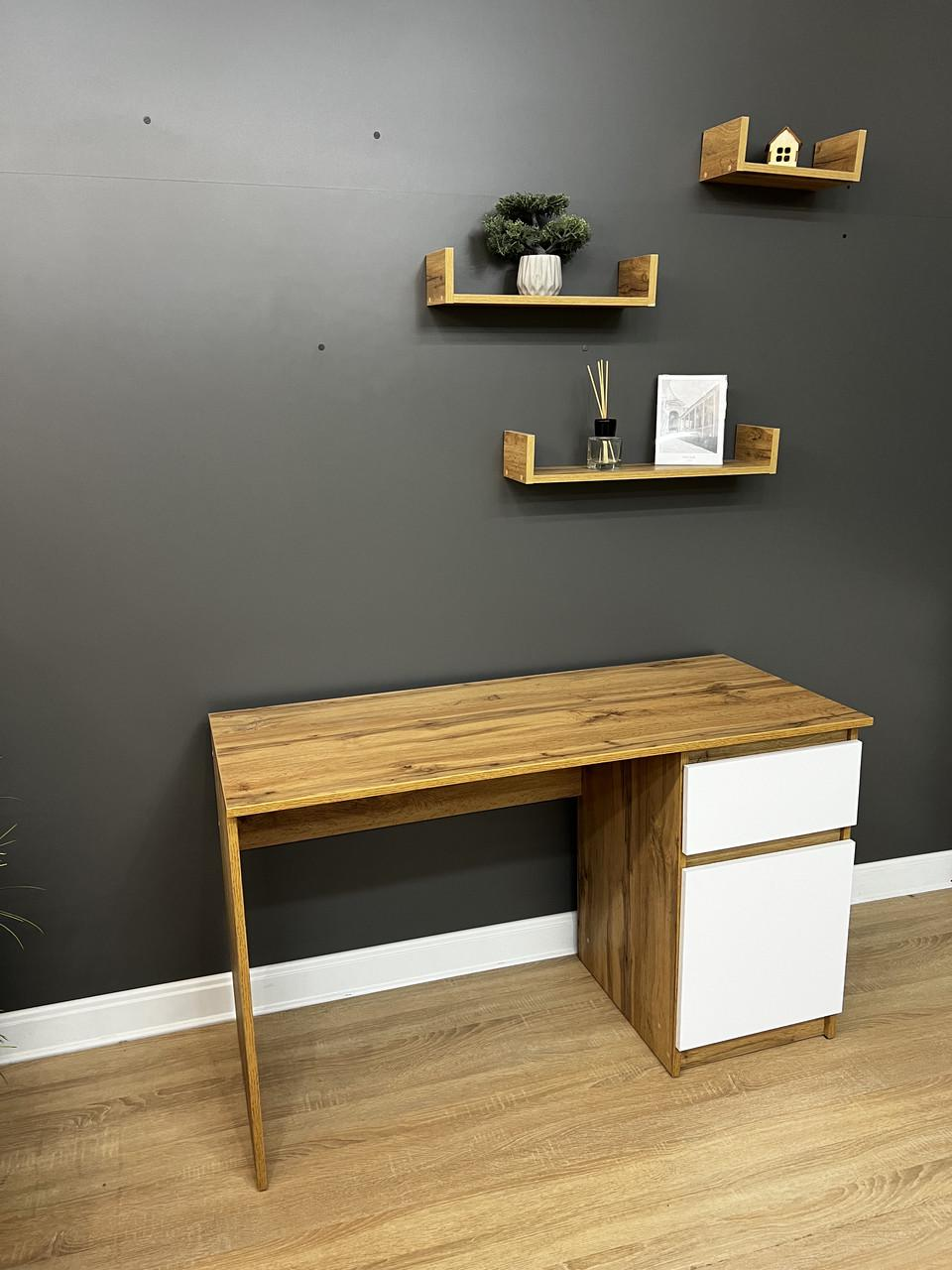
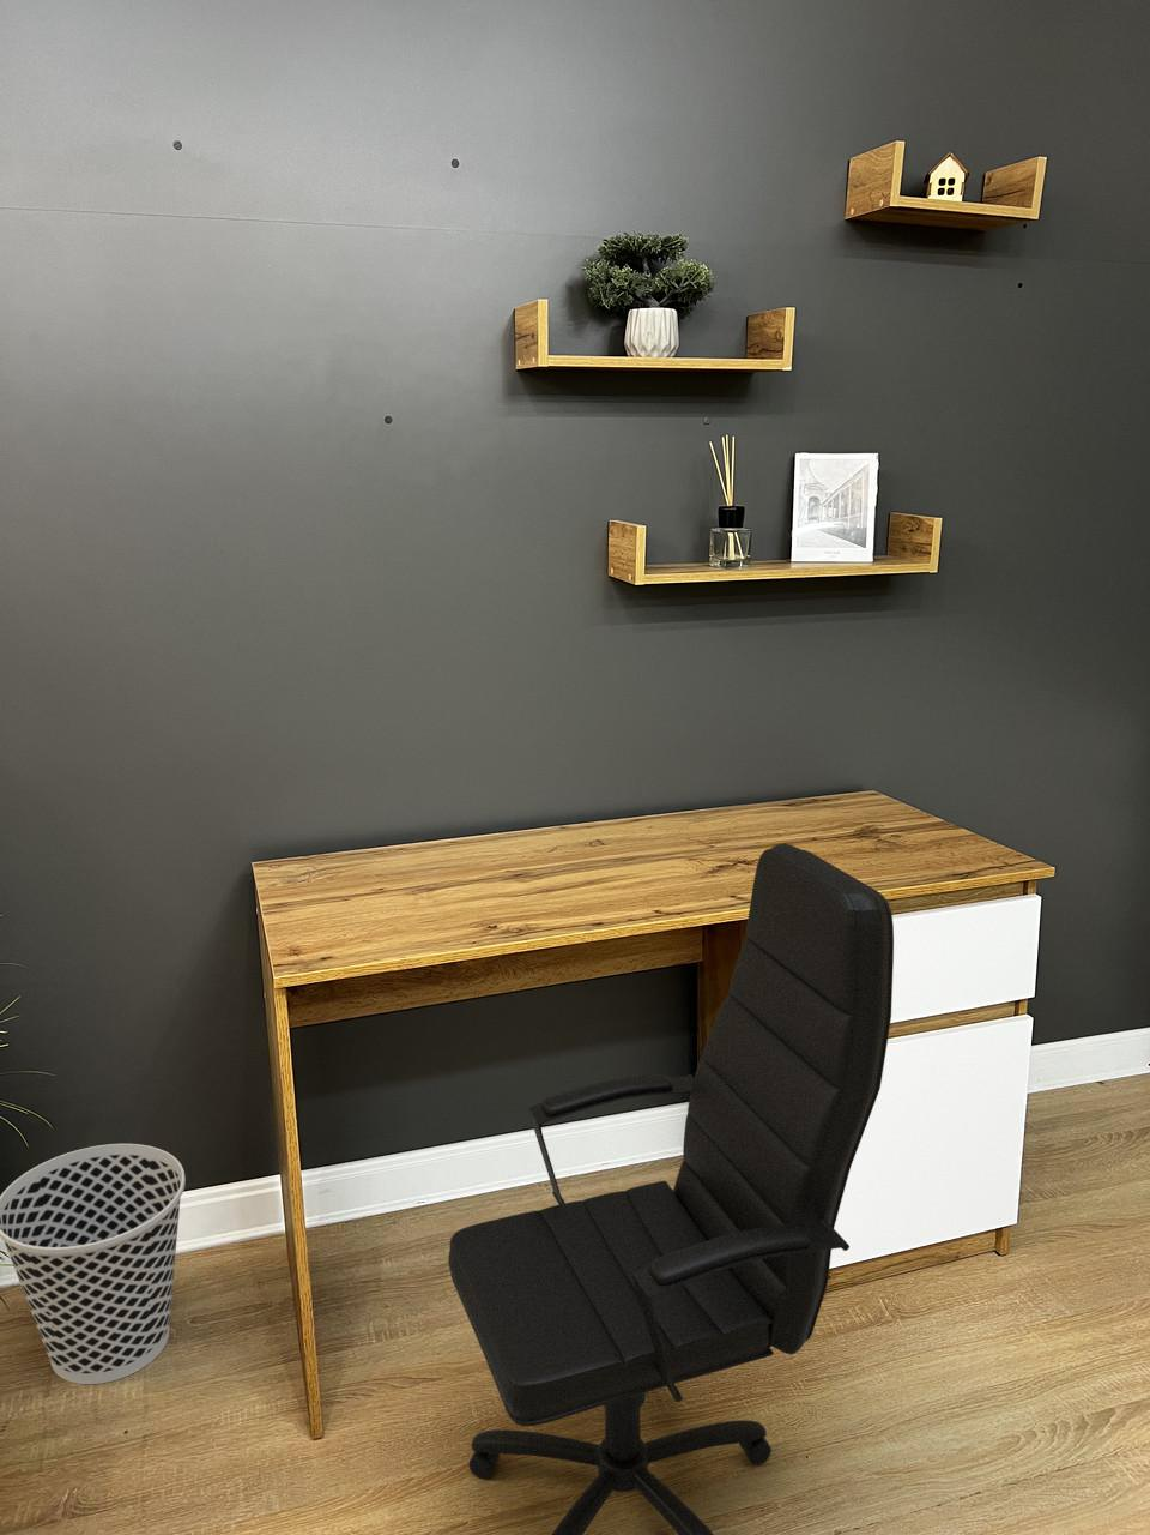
+ office chair [447,844,895,1535]
+ wastebasket [0,1143,187,1385]
